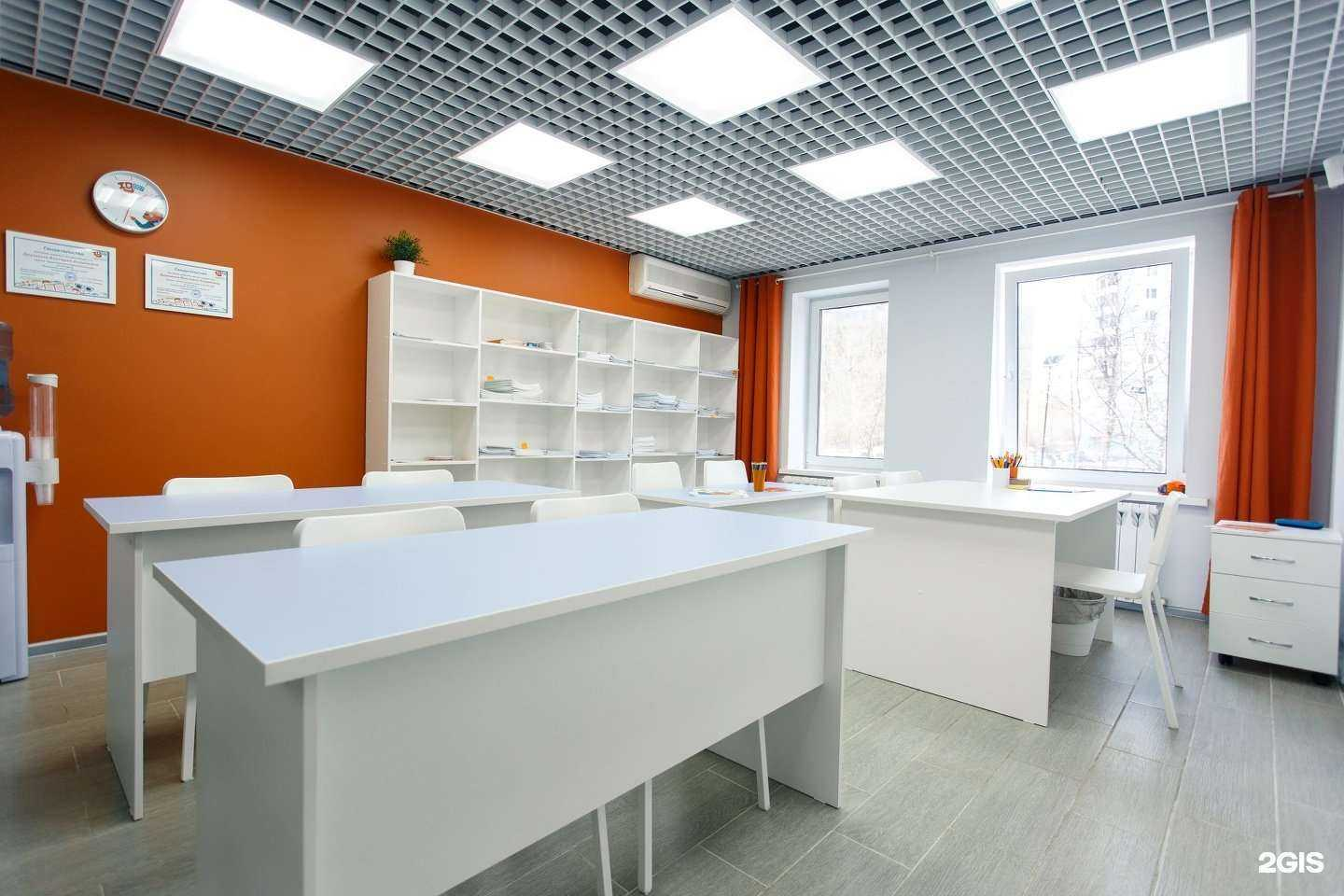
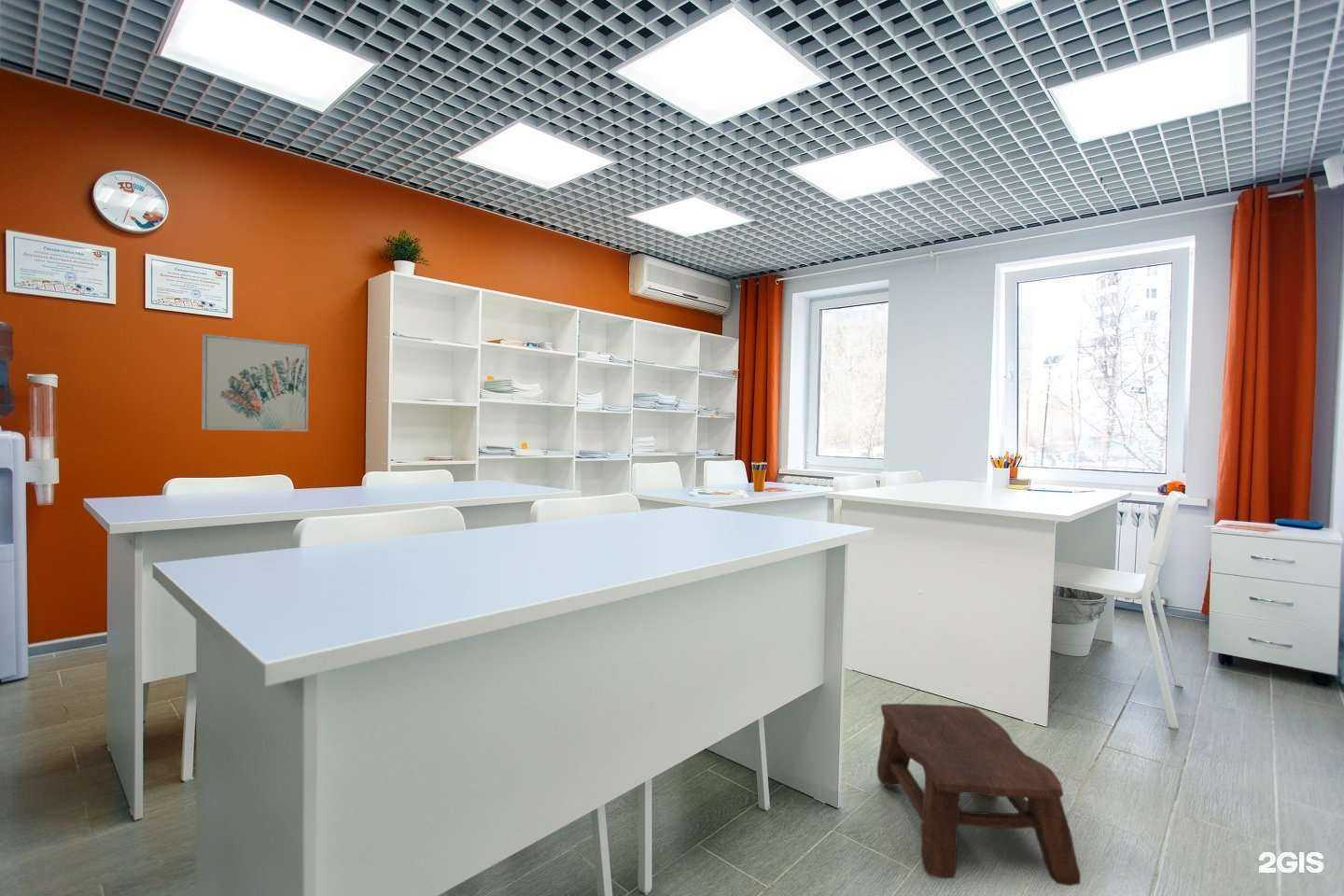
+ wall art [201,333,310,432]
+ stool [875,703,1081,887]
